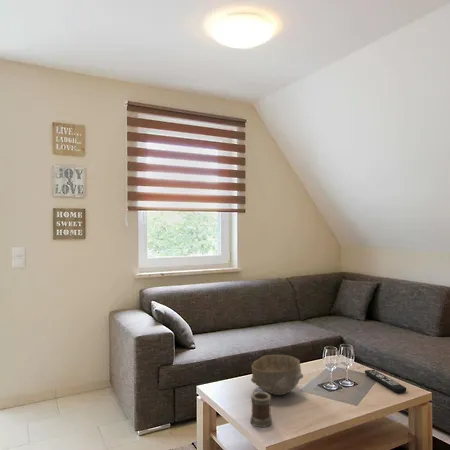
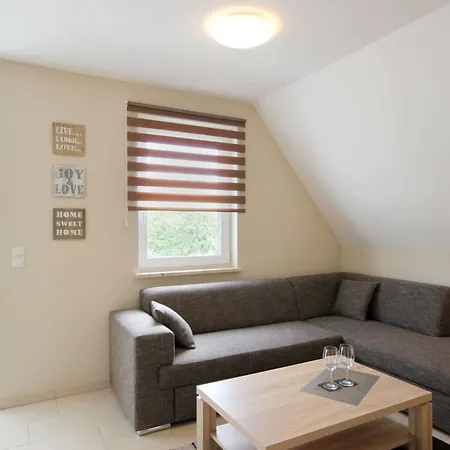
- mug [249,390,273,428]
- remote control [364,369,407,394]
- bowl [250,354,304,396]
